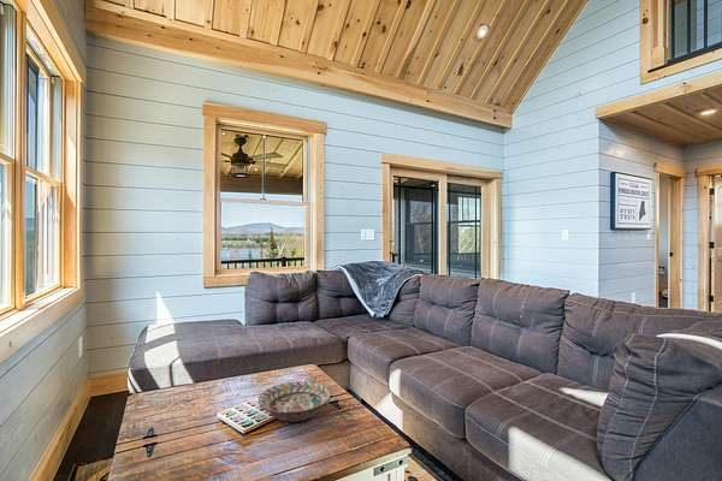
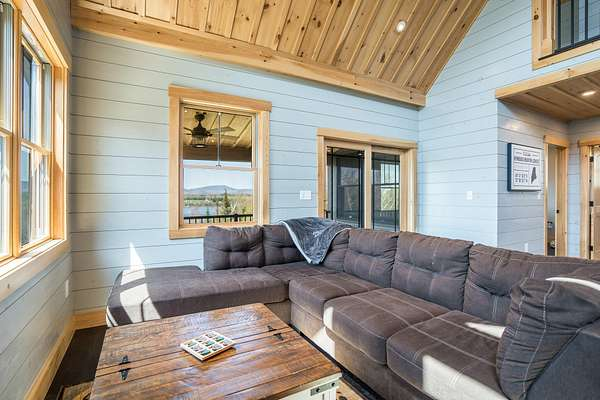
- decorative bowl [258,380,332,423]
